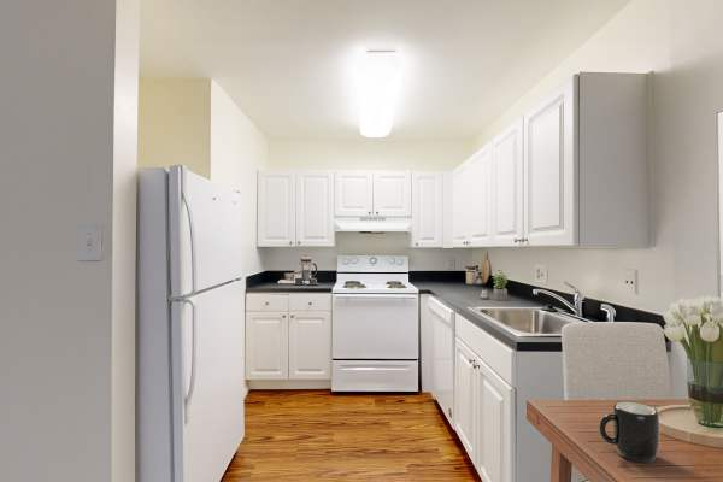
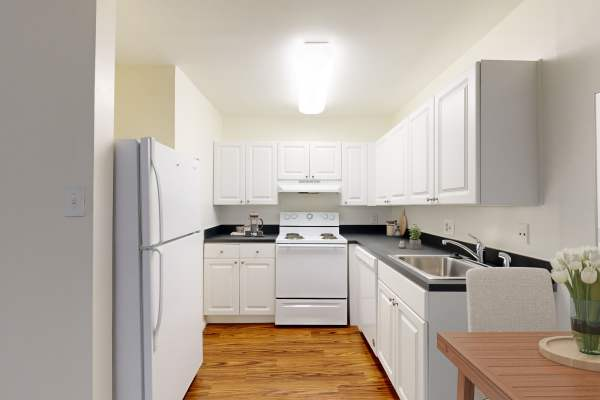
- mug [599,400,660,464]
